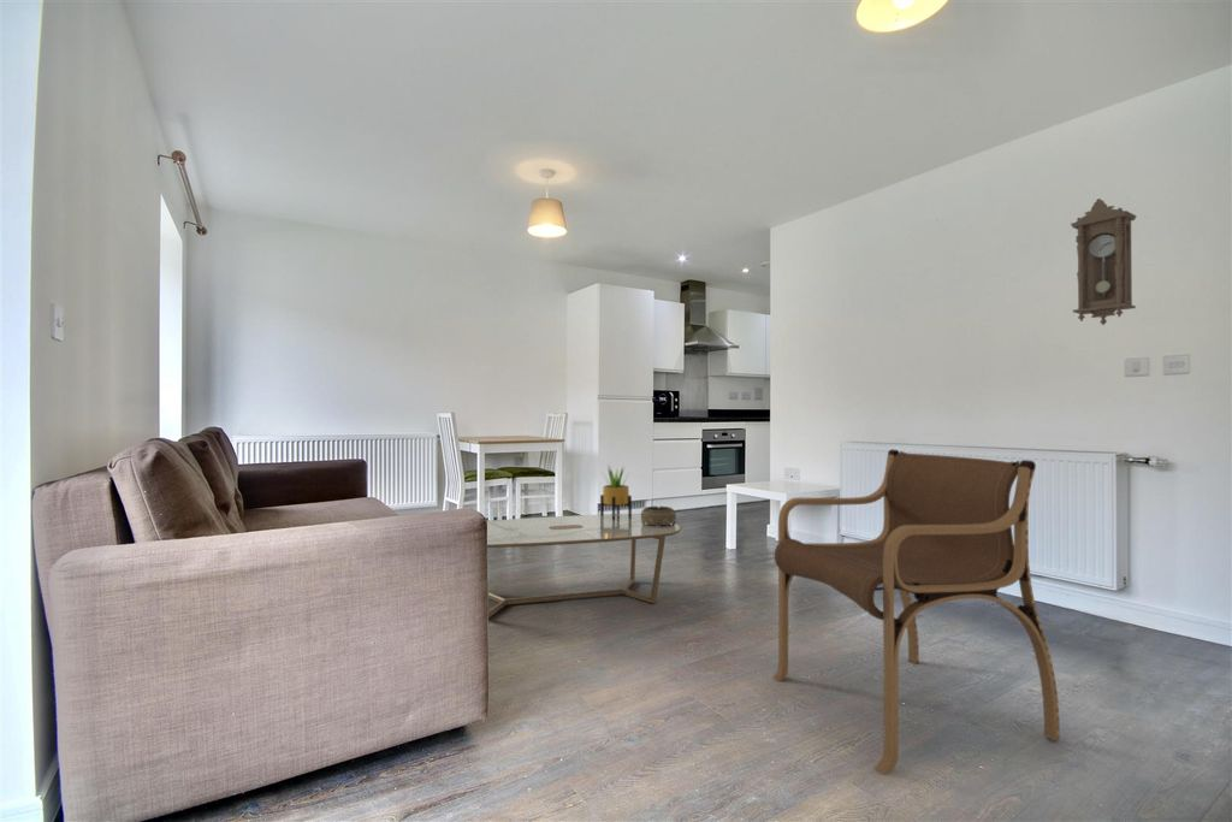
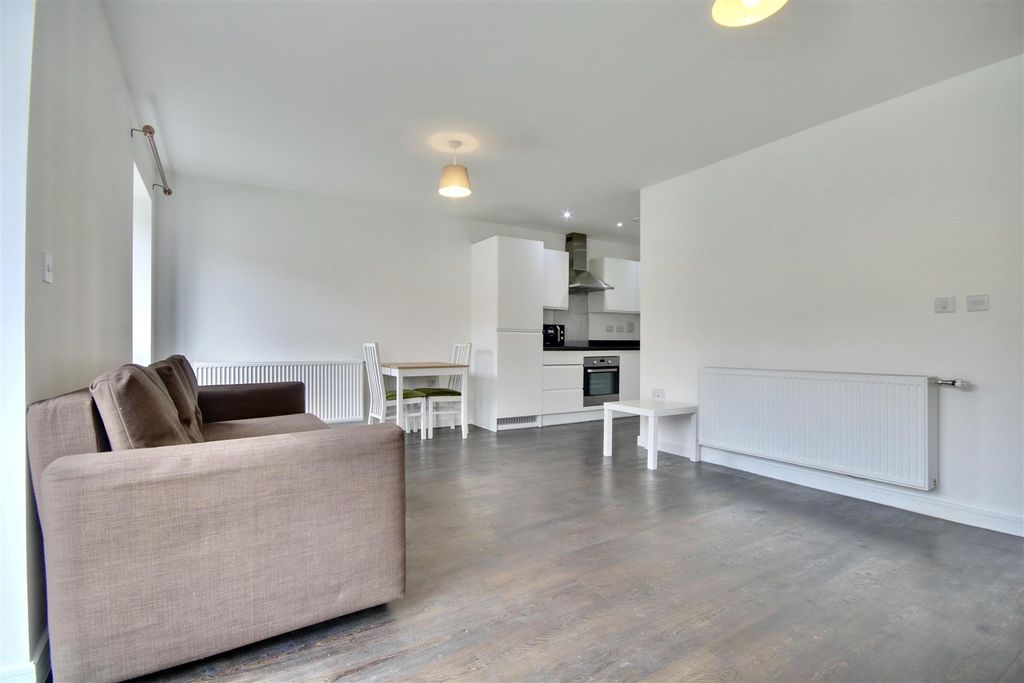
- decorative bowl [640,505,677,527]
- coffee table [486,513,683,619]
- potted plant [599,463,633,520]
- pendulum clock [1070,197,1138,326]
- armchair [771,448,1061,775]
